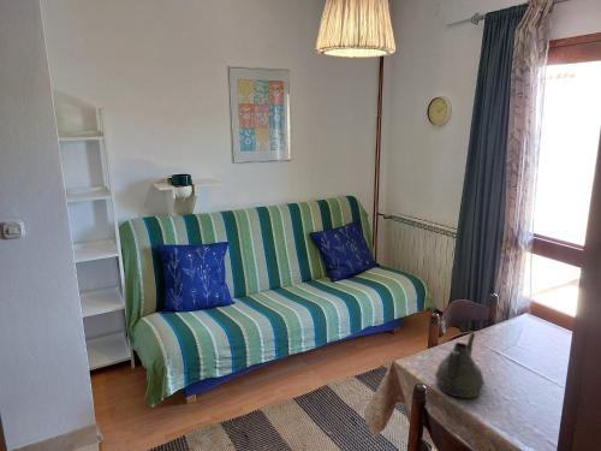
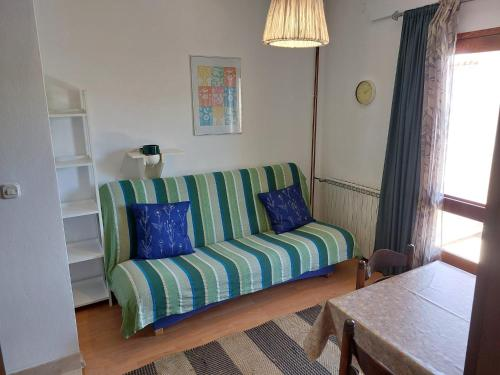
- teapot [434,331,486,399]
